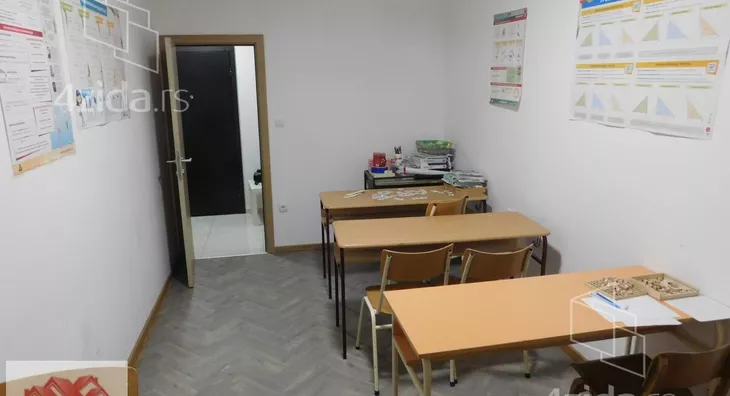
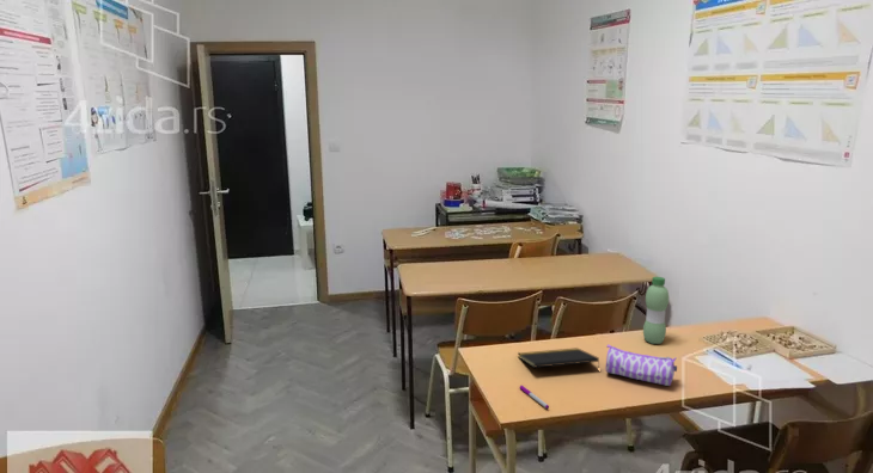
+ pen [519,385,550,410]
+ water bottle [642,276,670,345]
+ notepad [517,346,600,369]
+ pencil case [605,343,678,387]
